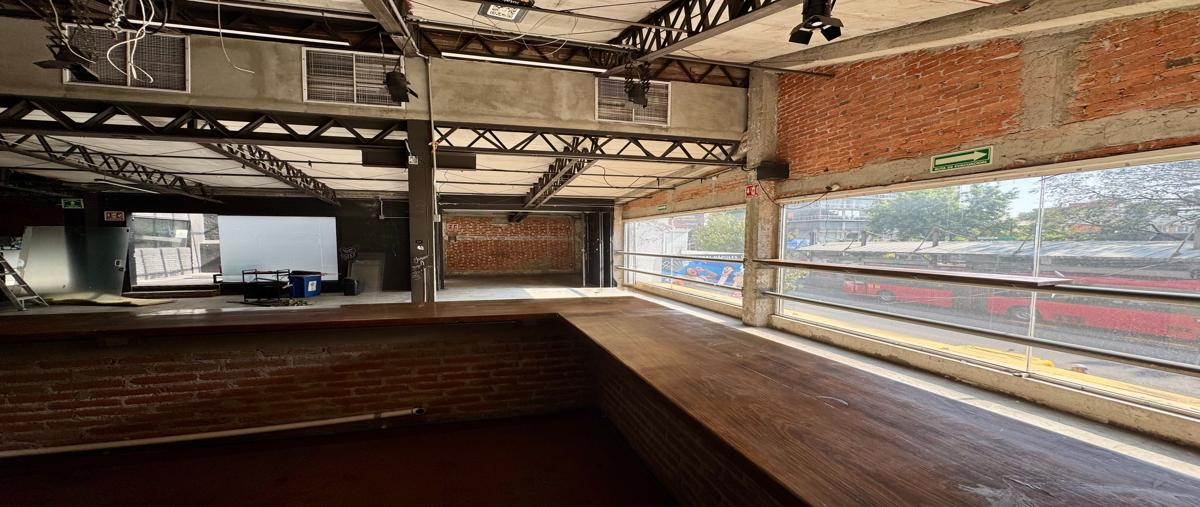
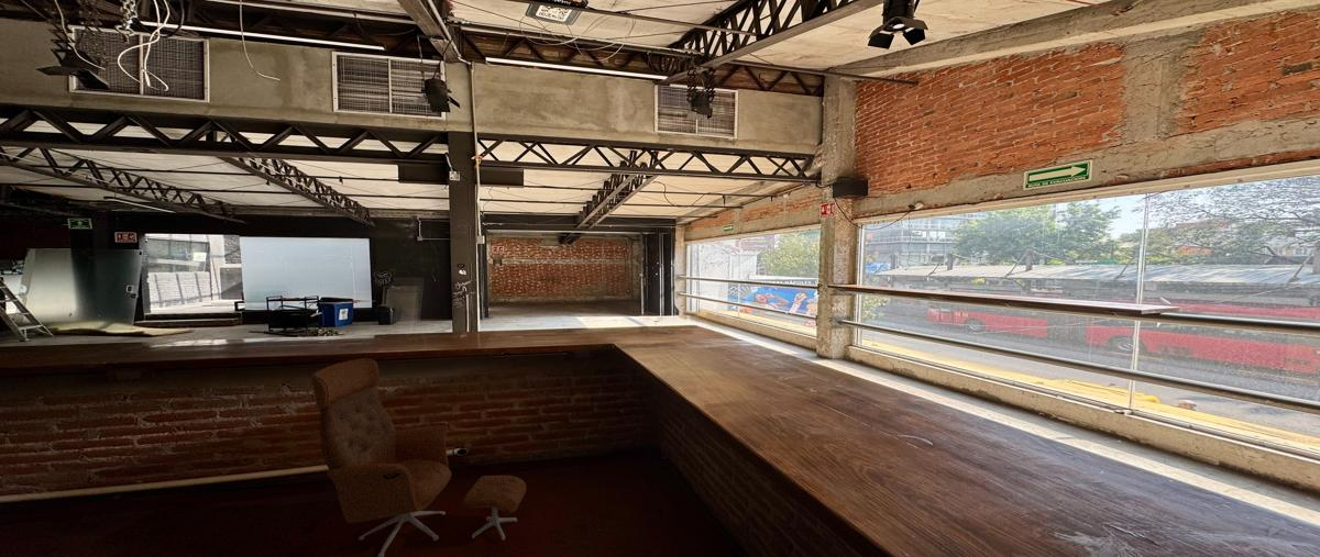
+ lounge chair [310,357,527,557]
